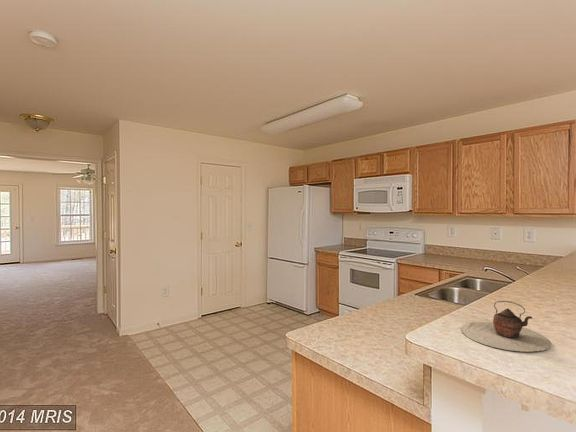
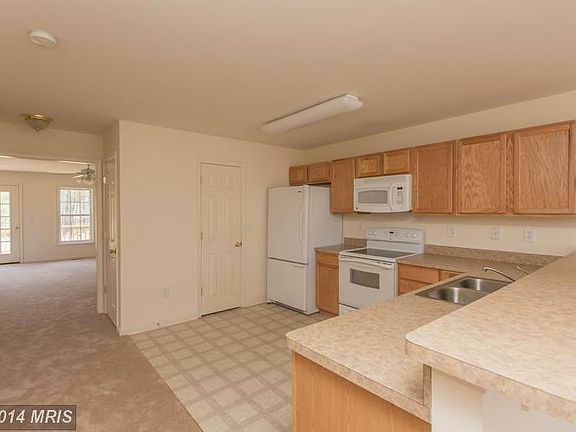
- teapot [461,300,552,352]
